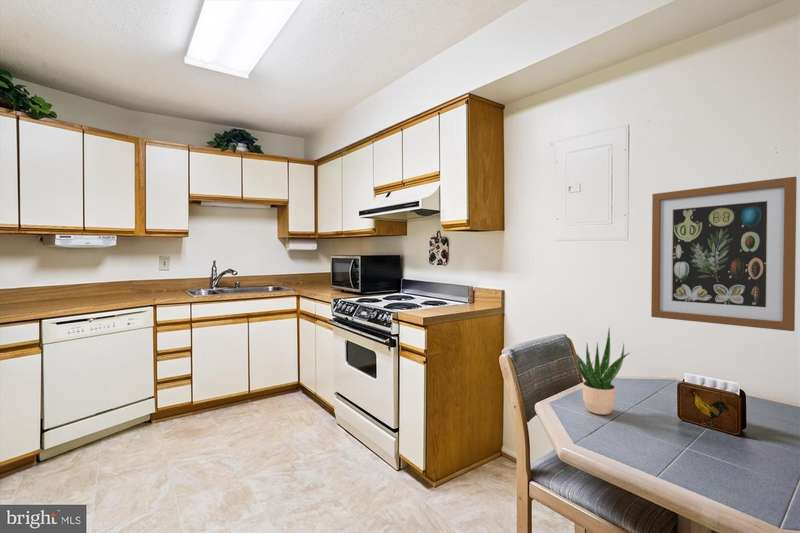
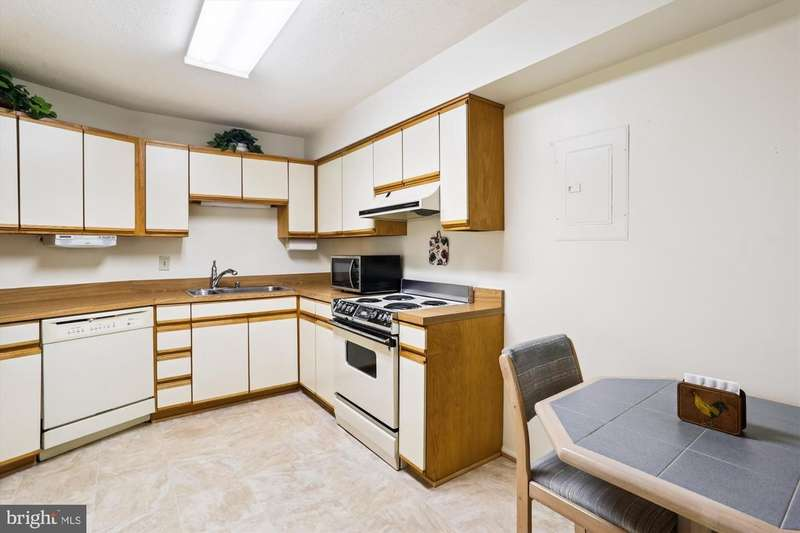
- potted plant [570,327,630,416]
- wall art [650,176,798,332]
